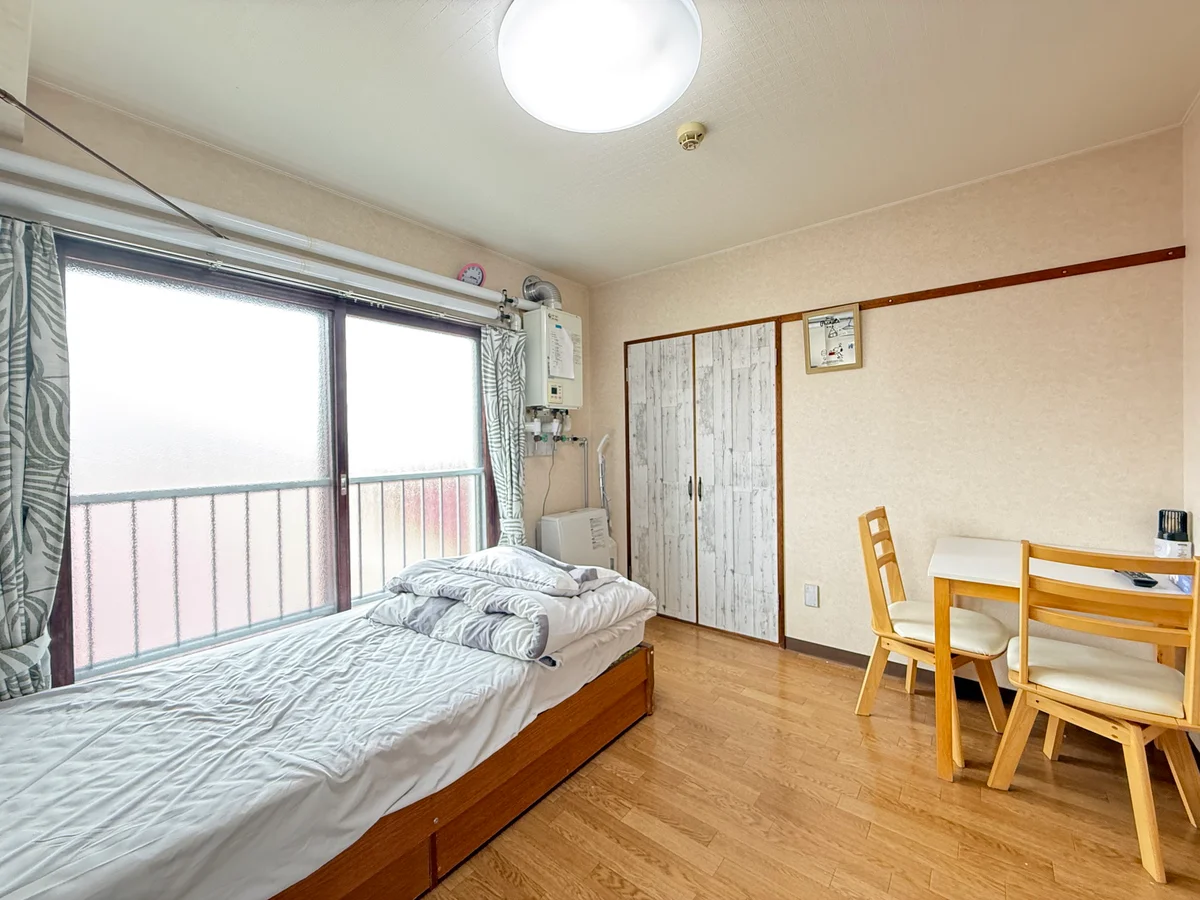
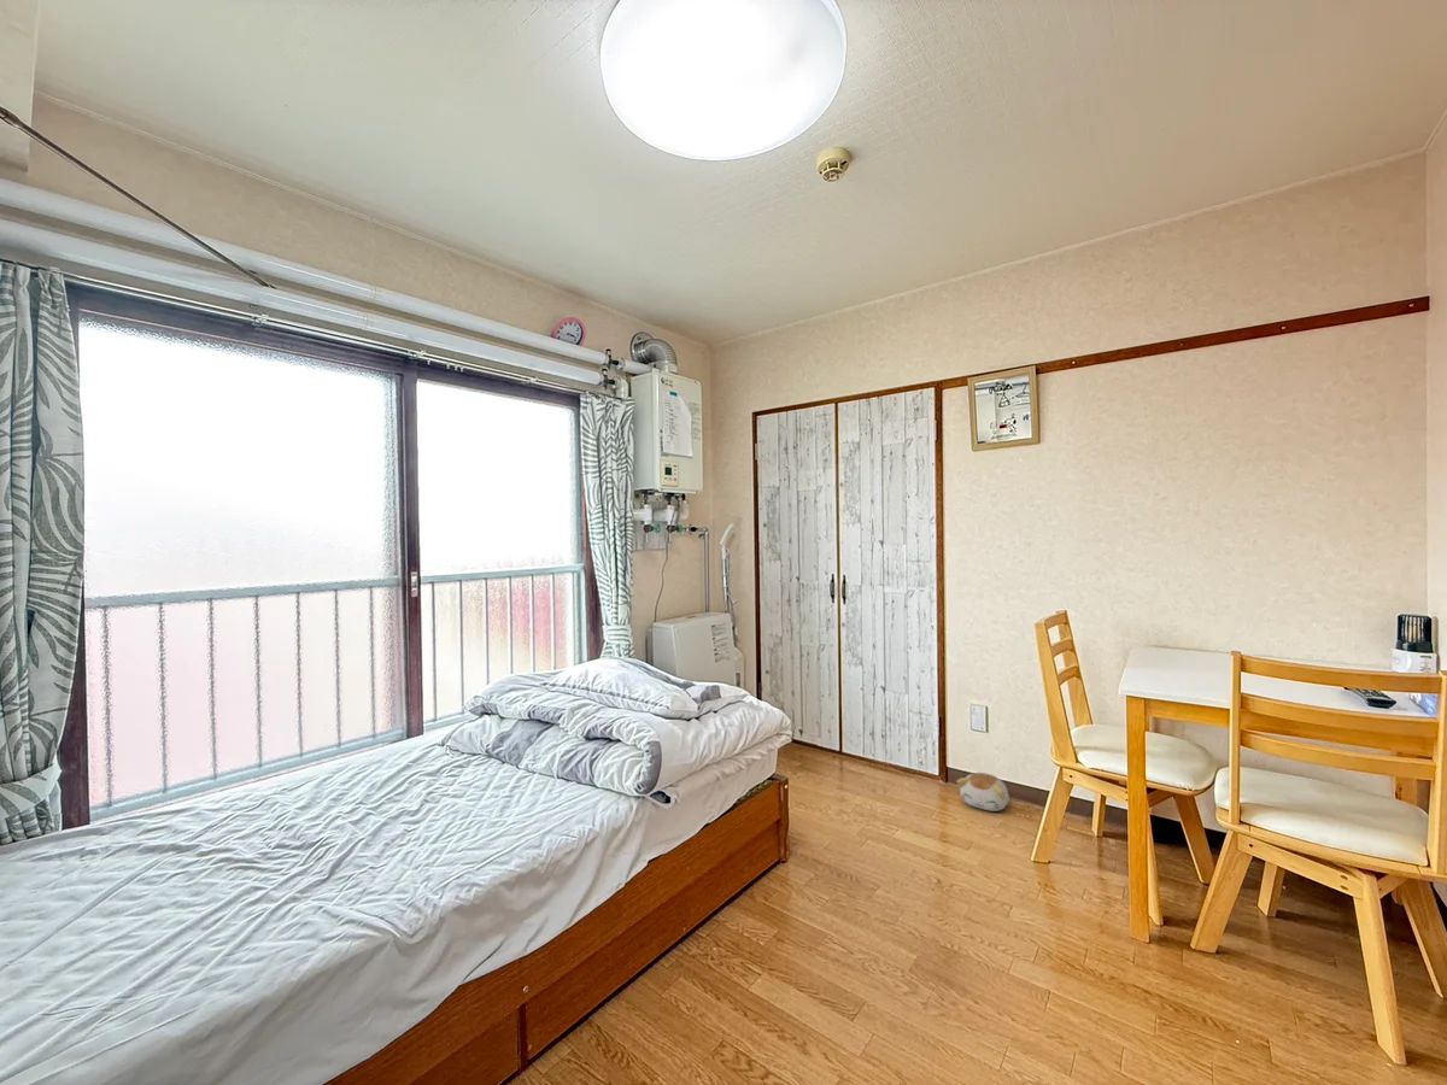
+ plush toy [955,772,1010,813]
